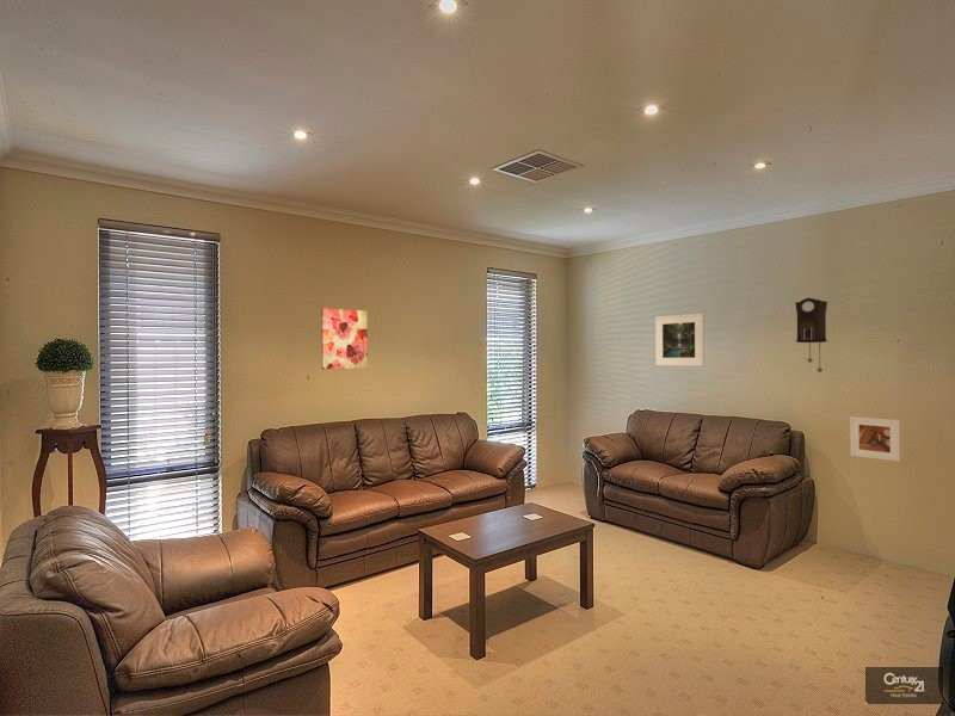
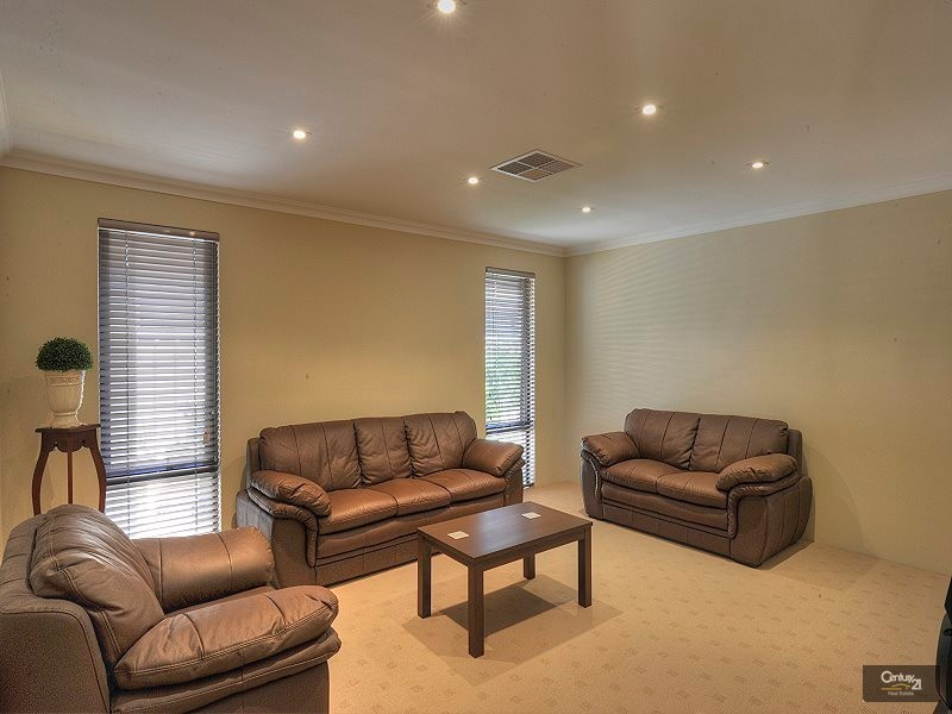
- pendulum clock [794,297,828,374]
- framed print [849,415,901,463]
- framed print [654,313,706,368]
- wall art [320,307,369,370]
